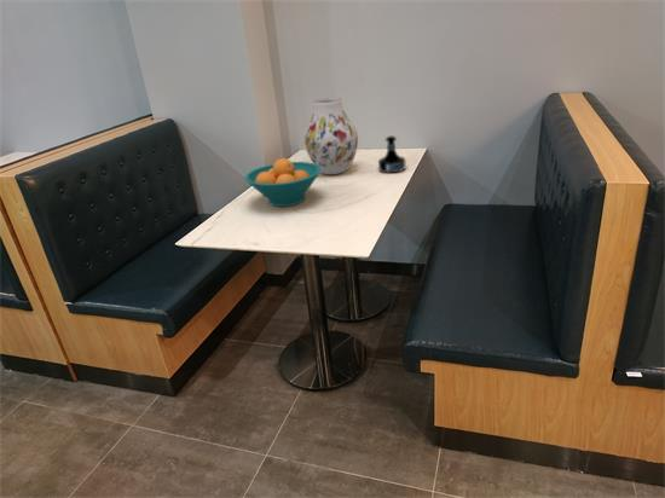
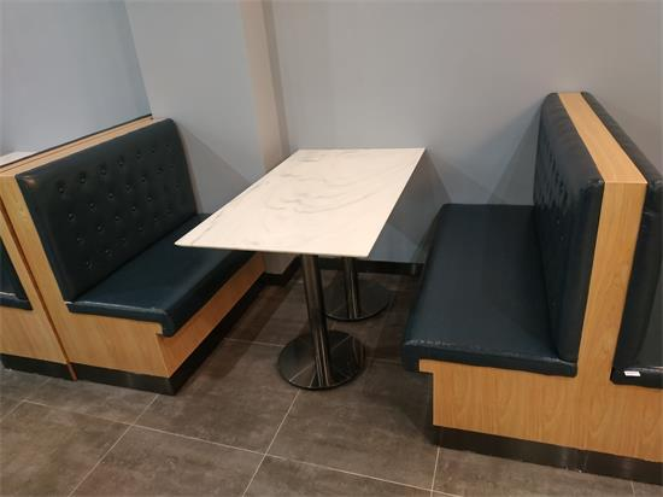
- fruit bowl [243,157,322,208]
- tequila bottle [377,134,407,174]
- vase [303,97,359,175]
